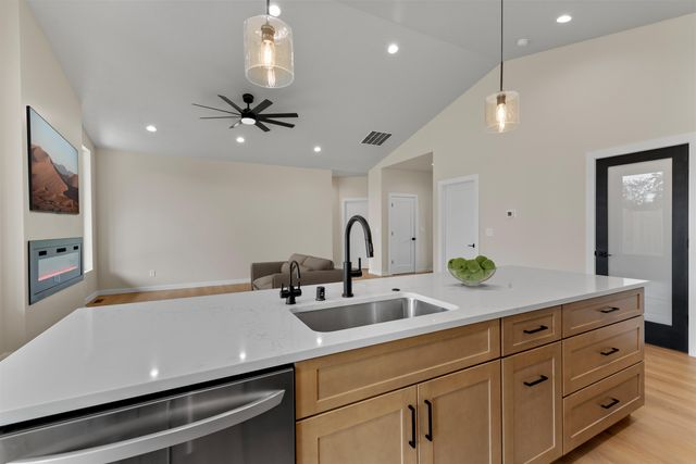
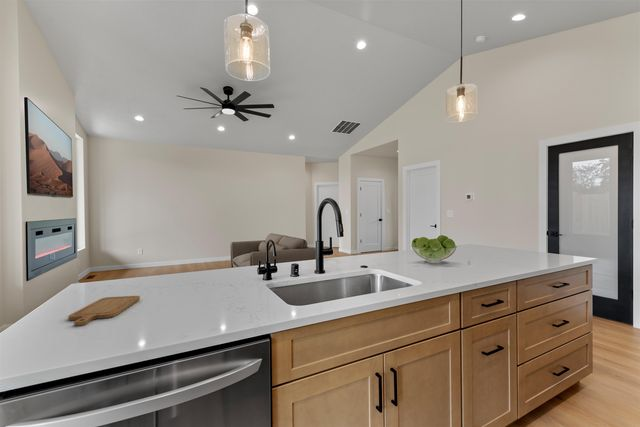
+ chopping board [67,295,141,327]
